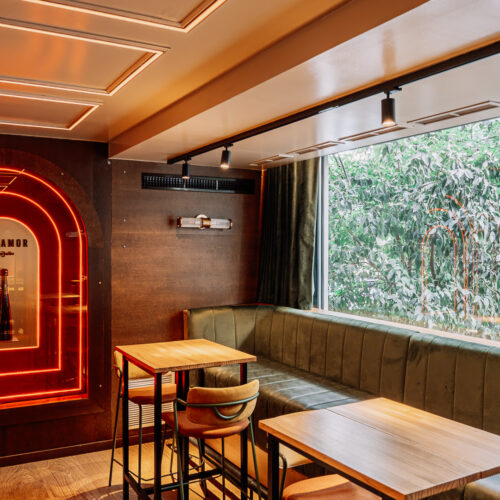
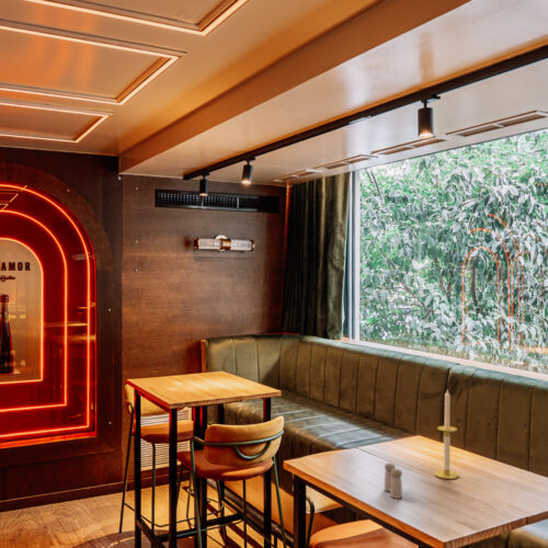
+ candle [434,389,459,480]
+ salt and pepper shaker [383,461,403,500]
